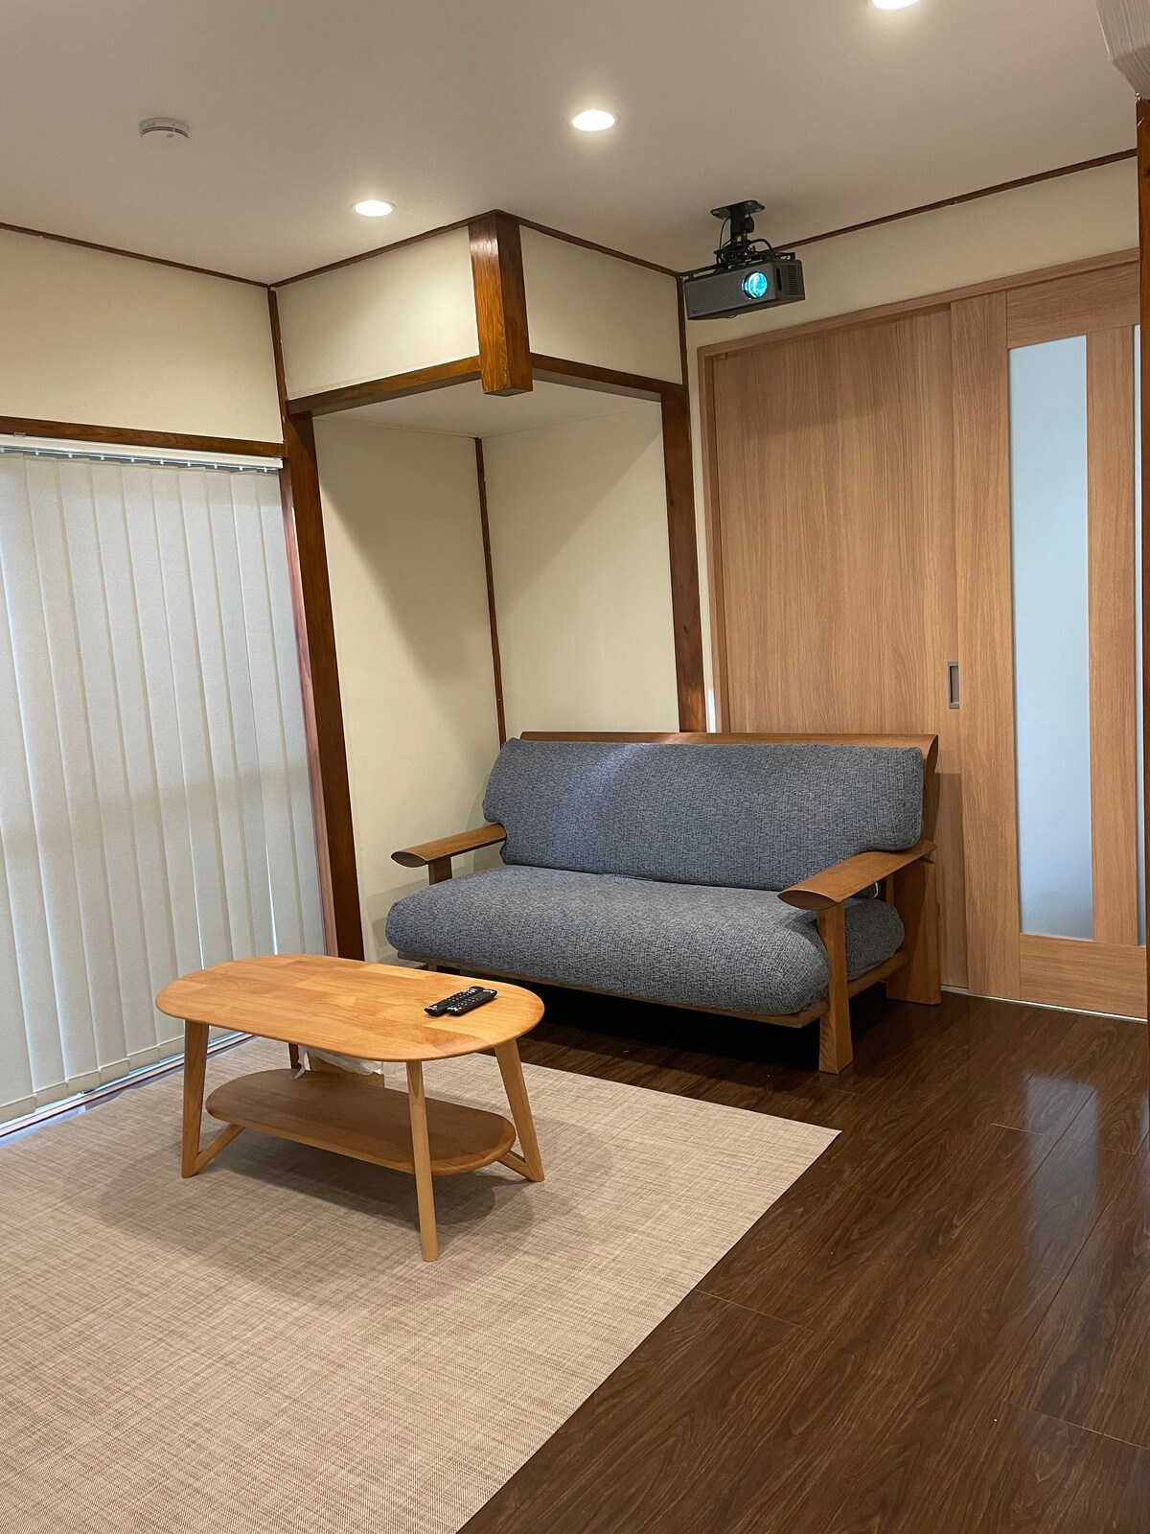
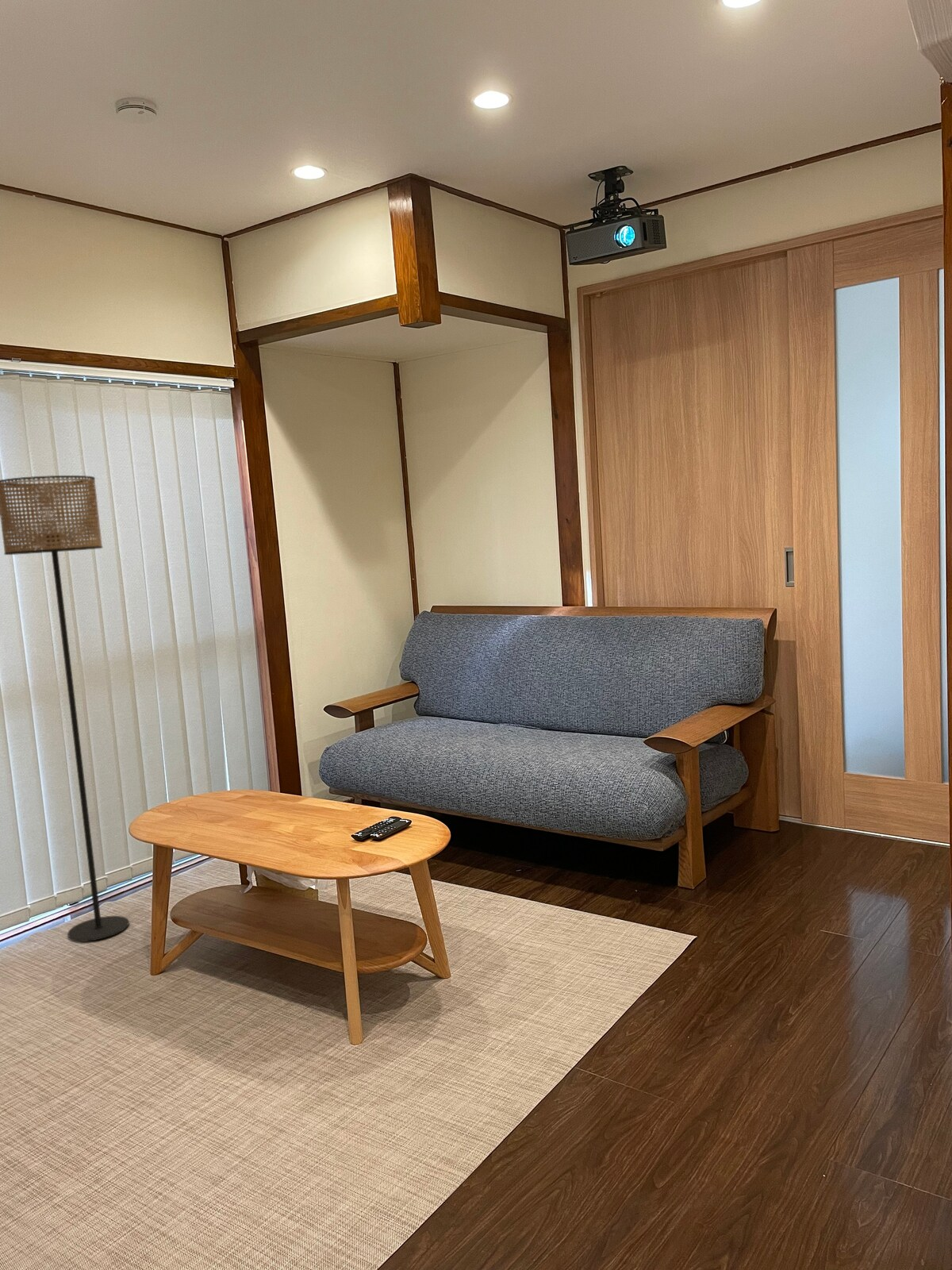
+ floor lamp [0,475,130,942]
